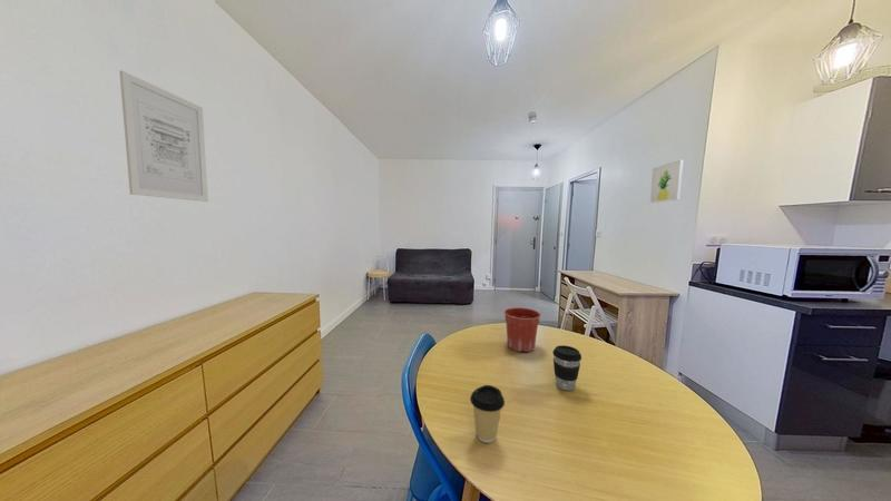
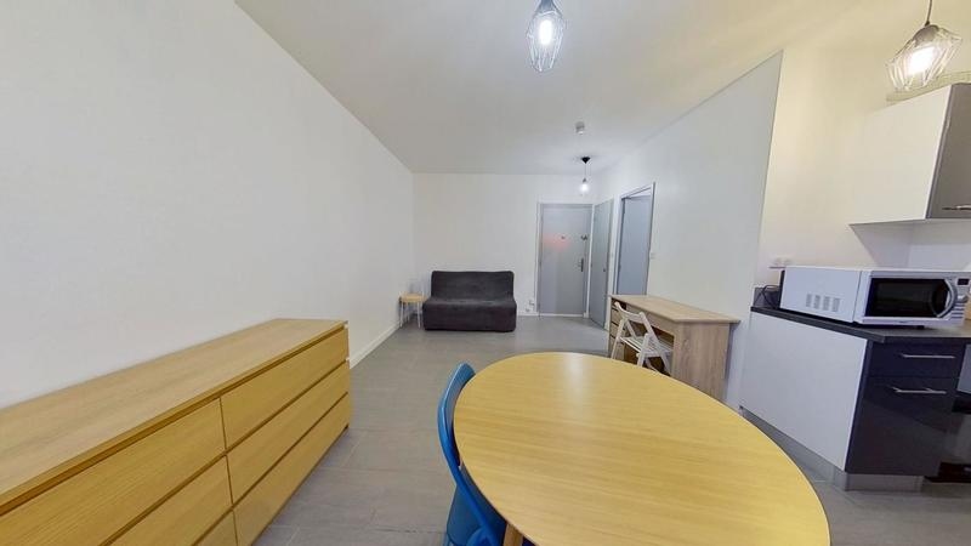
- flower pot [502,306,542,353]
- coffee cup [469,384,506,443]
- wall art [649,158,684,204]
- coffee cup [551,344,582,392]
- wall art [118,70,209,203]
